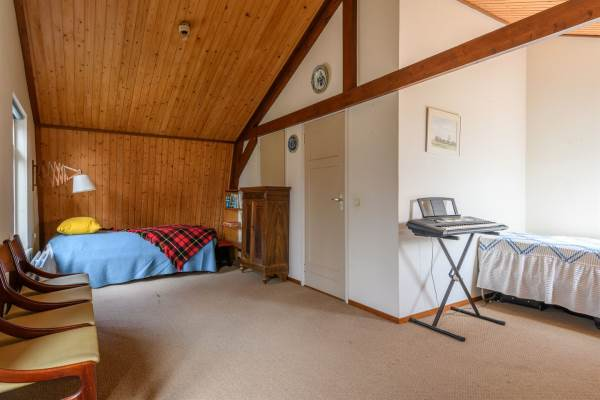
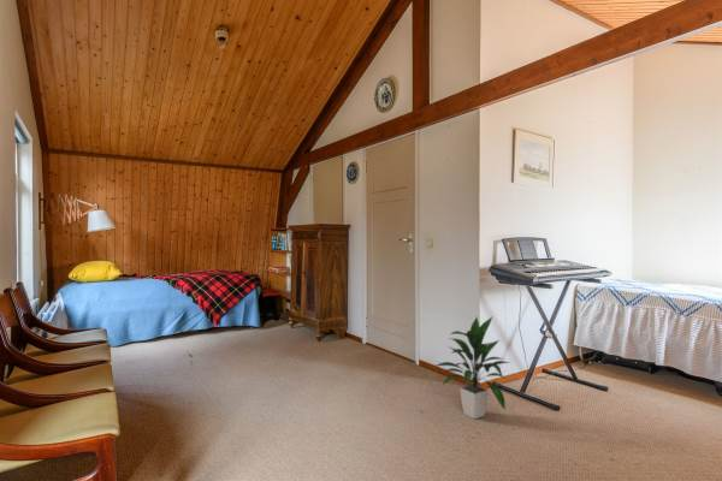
+ indoor plant [433,315,511,420]
